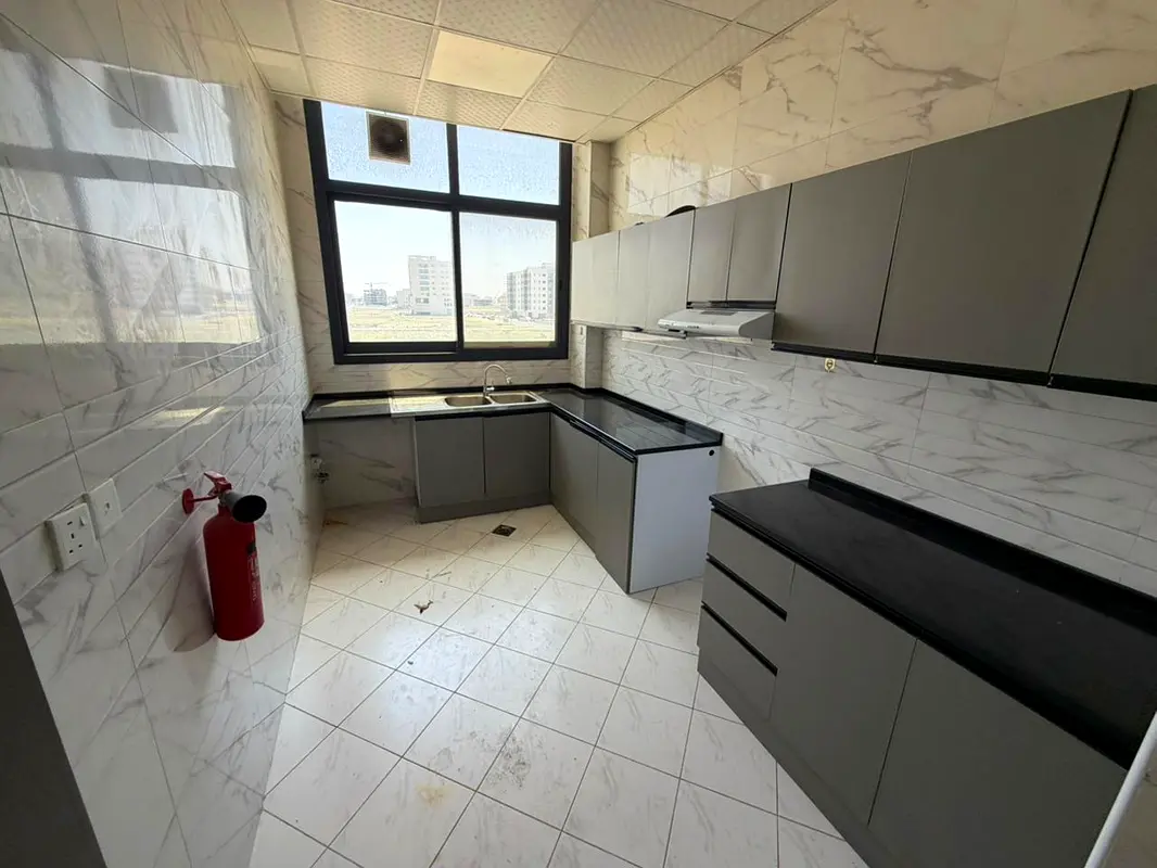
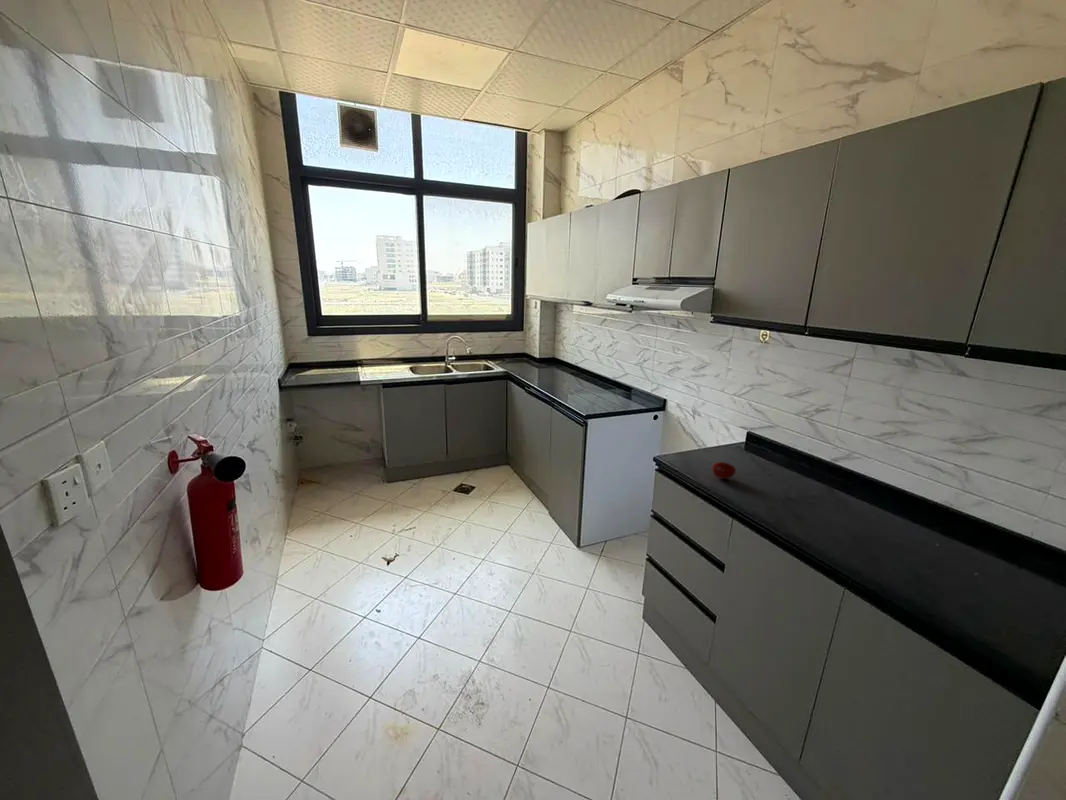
+ fruit [711,461,737,480]
